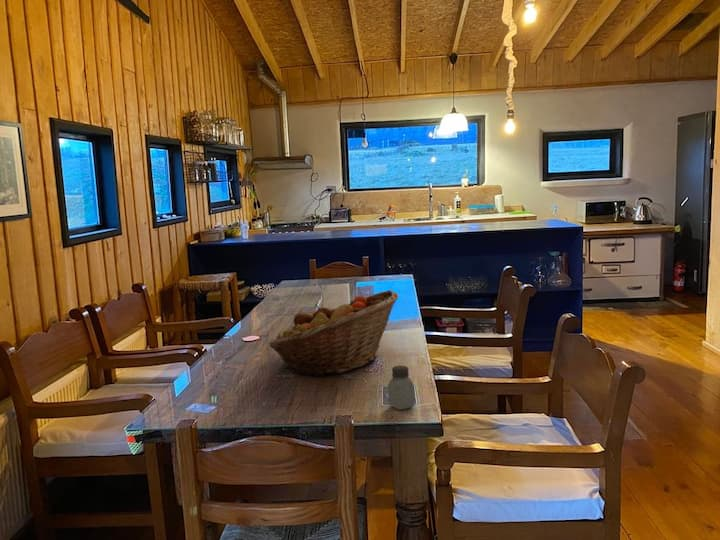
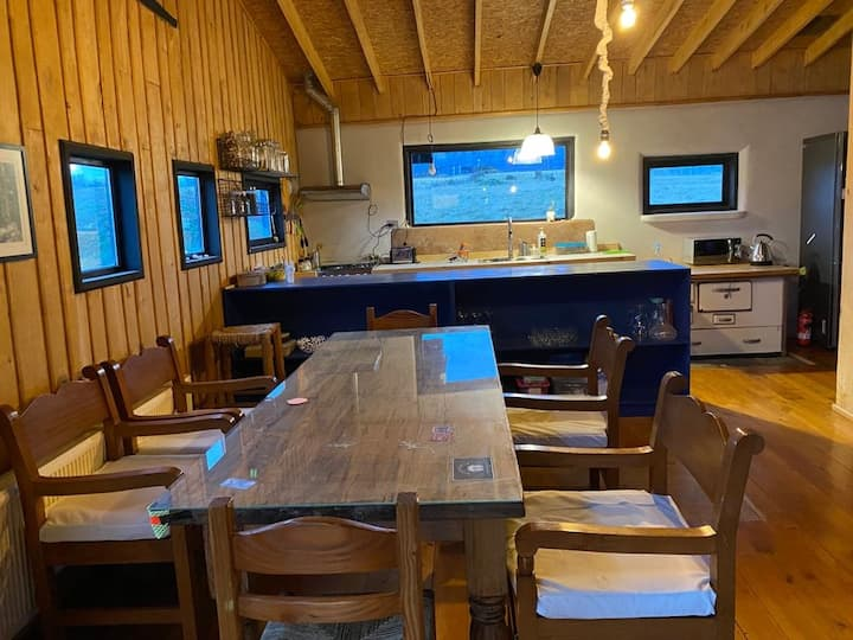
- saltshaker [387,365,415,411]
- fruit basket [268,289,399,377]
